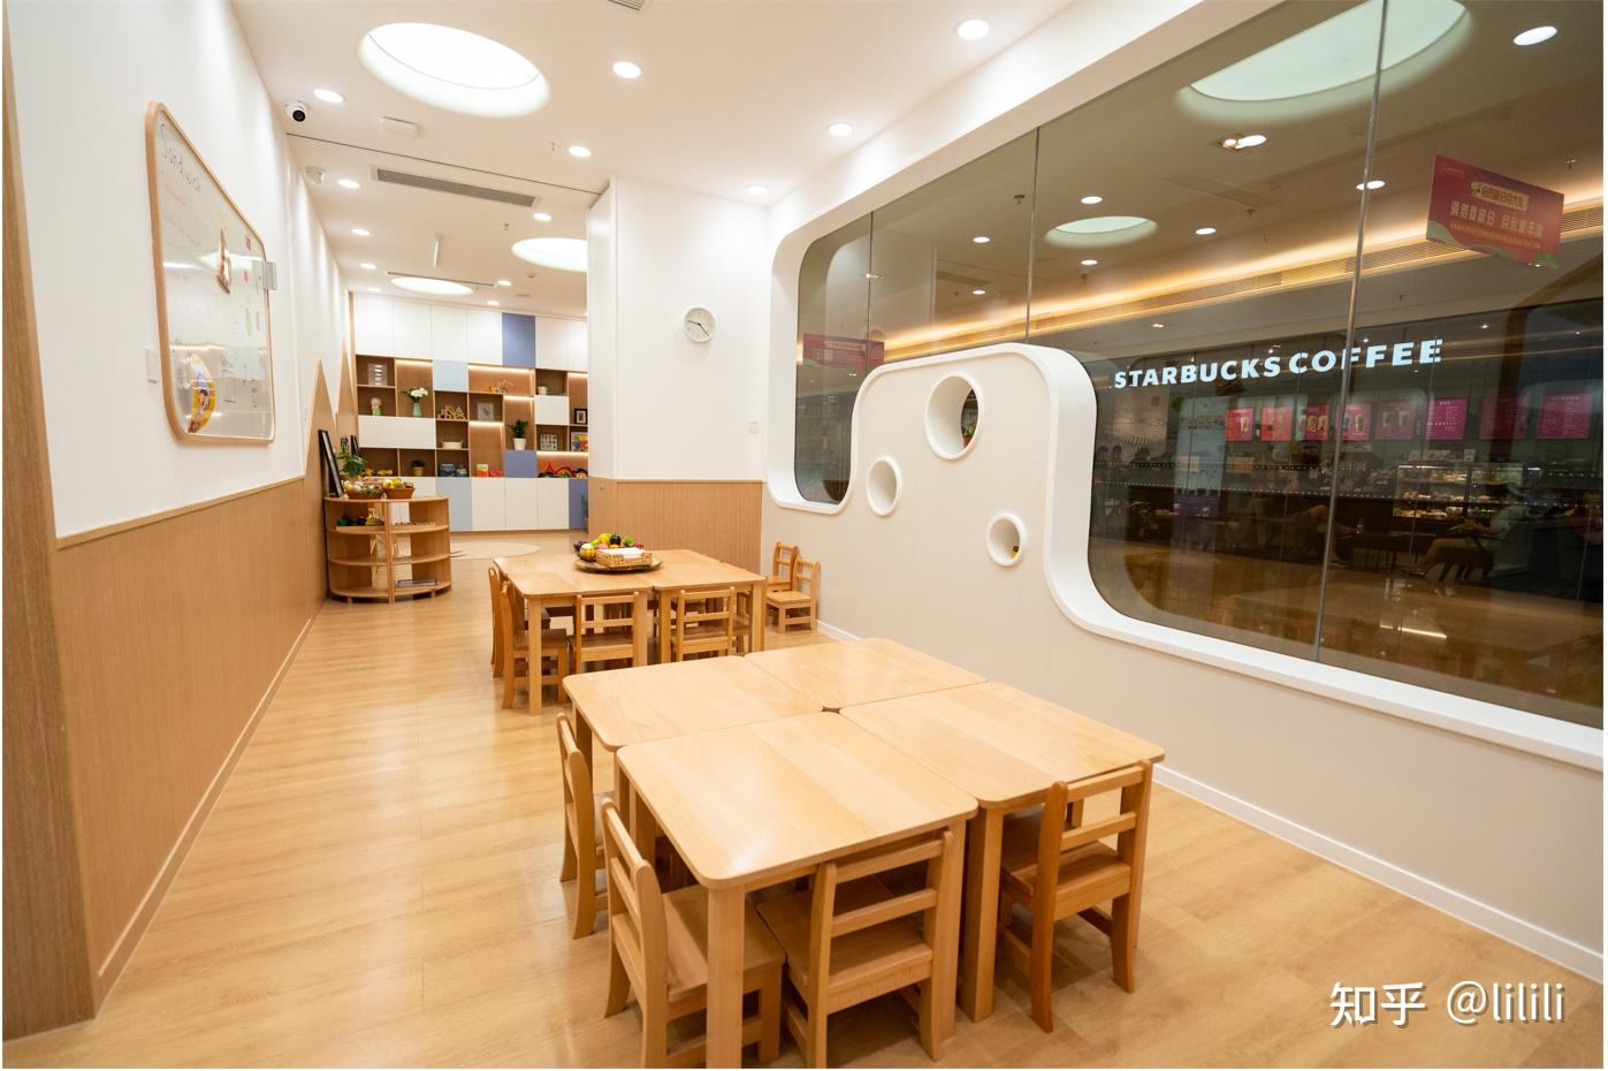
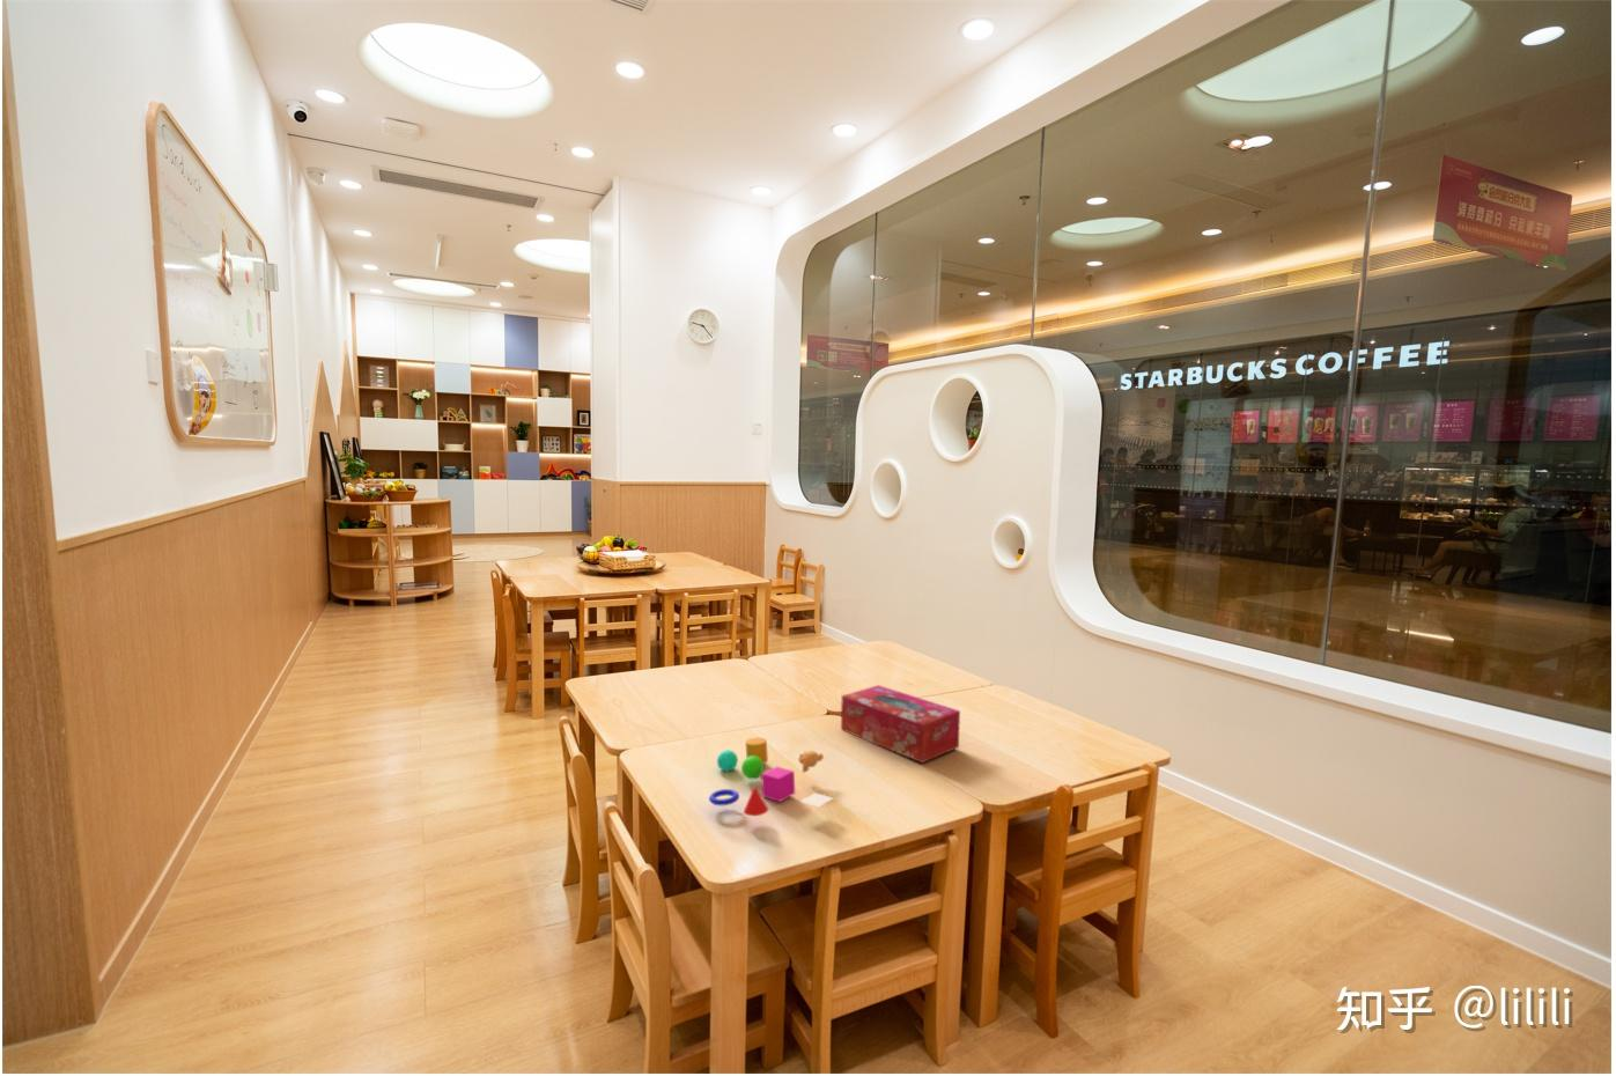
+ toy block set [708,736,834,817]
+ tissue box [839,683,962,764]
